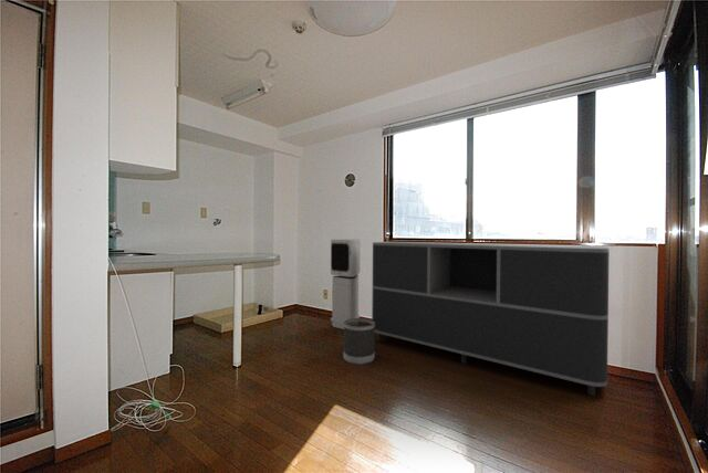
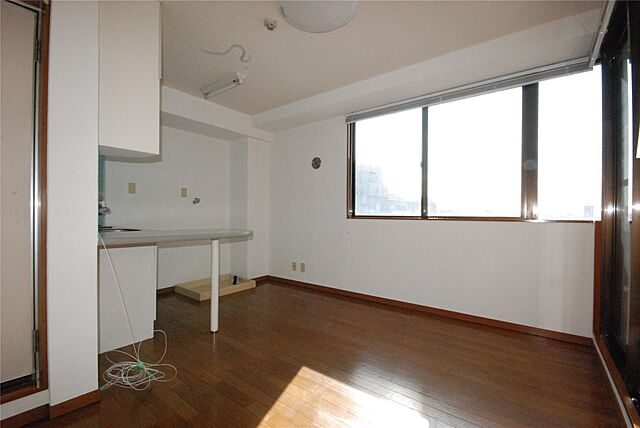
- wastebasket [342,317,376,366]
- sideboard [371,241,611,397]
- air purifier [330,239,361,330]
